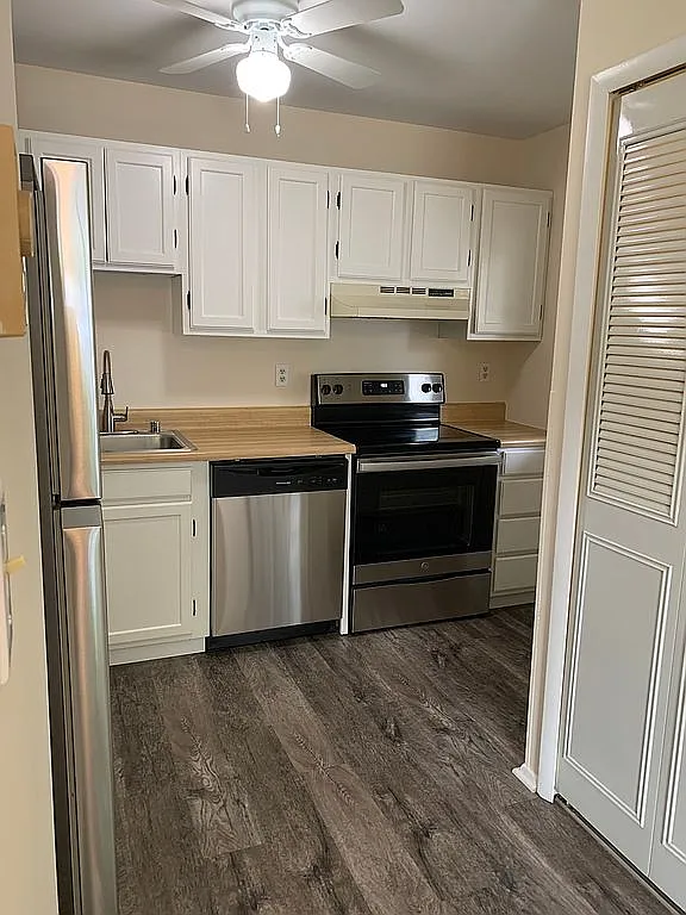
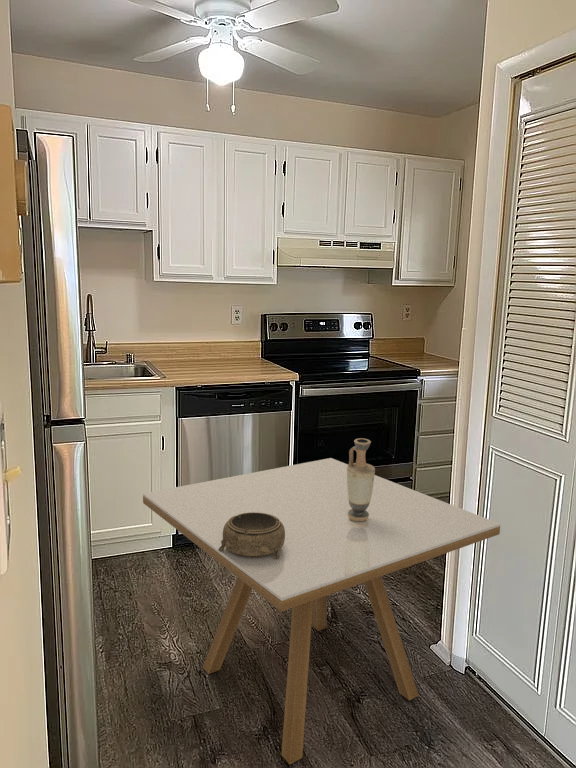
+ vase [347,437,376,521]
+ dining table [142,457,501,765]
+ decorative bowl [218,512,285,559]
